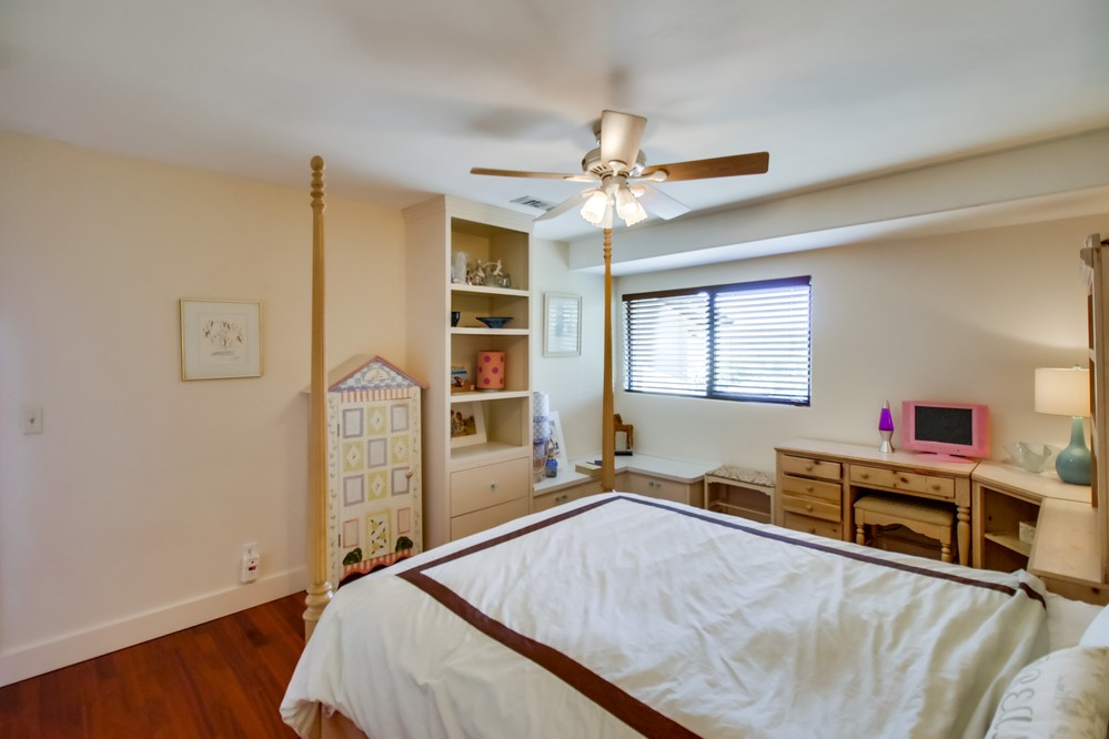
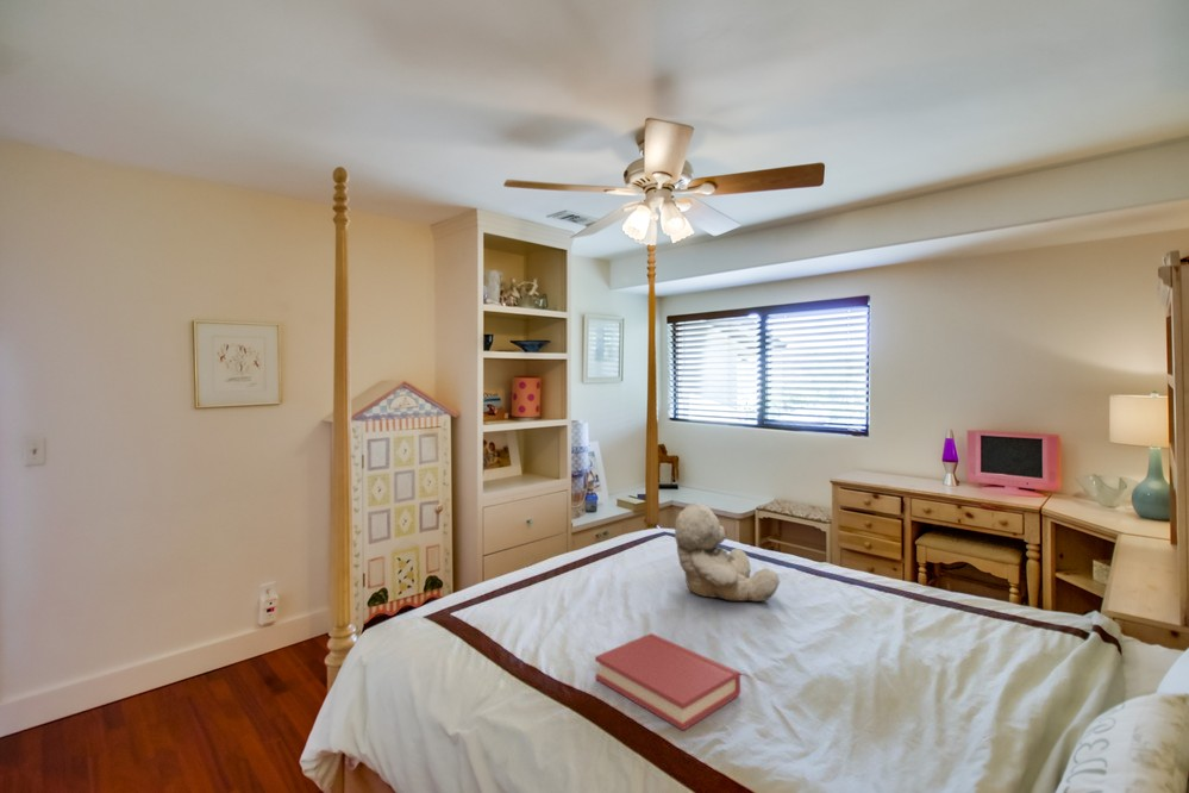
+ hardback book [594,632,741,731]
+ teddy bear [674,501,781,602]
